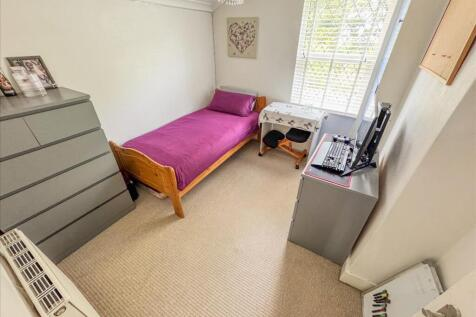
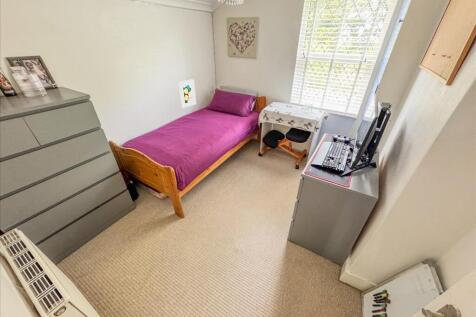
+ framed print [177,78,197,109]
